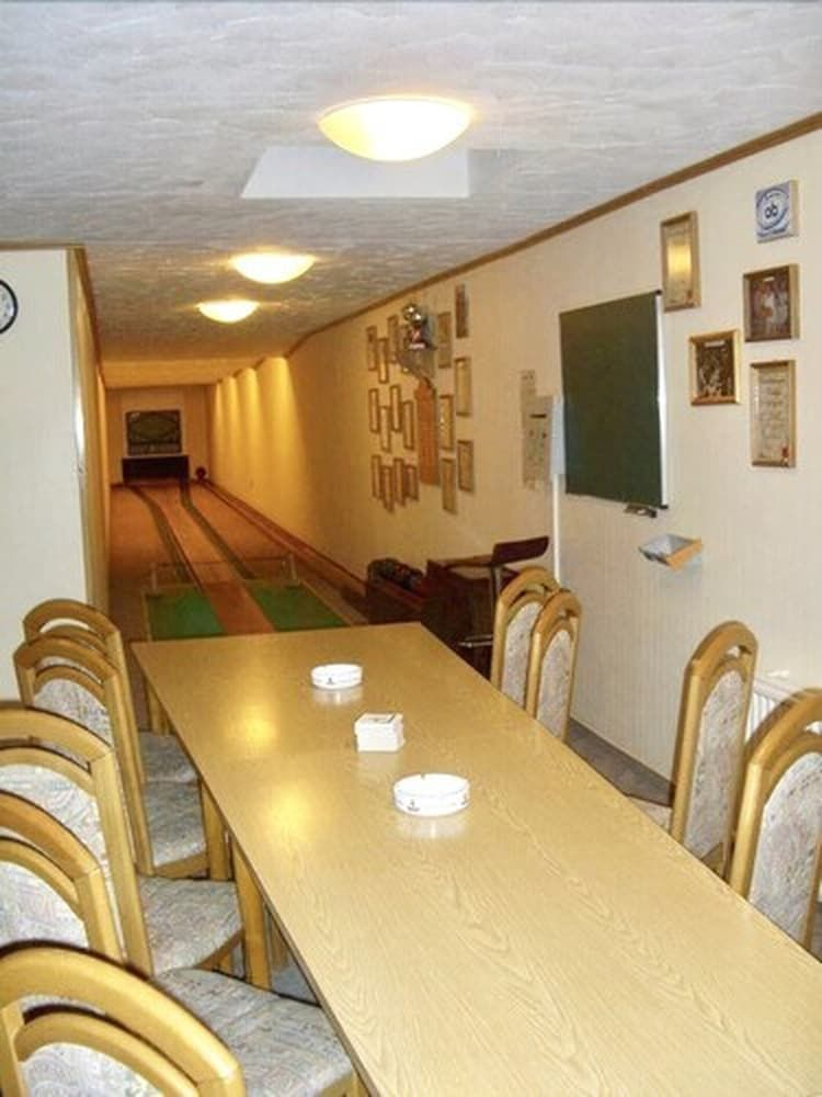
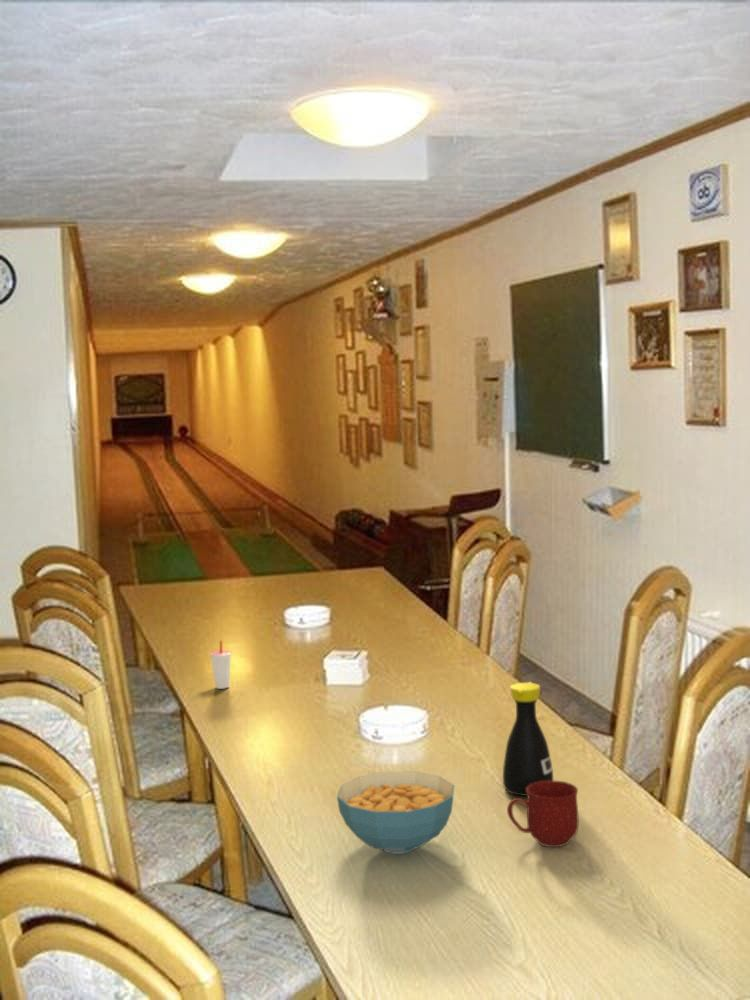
+ mug [506,780,580,848]
+ bottle [502,681,554,797]
+ cereal bowl [336,771,455,855]
+ cup [209,639,232,690]
